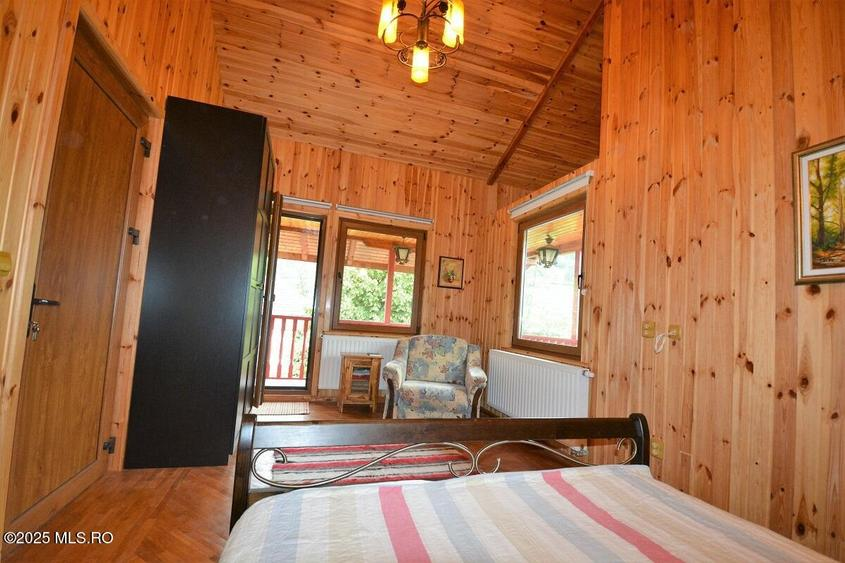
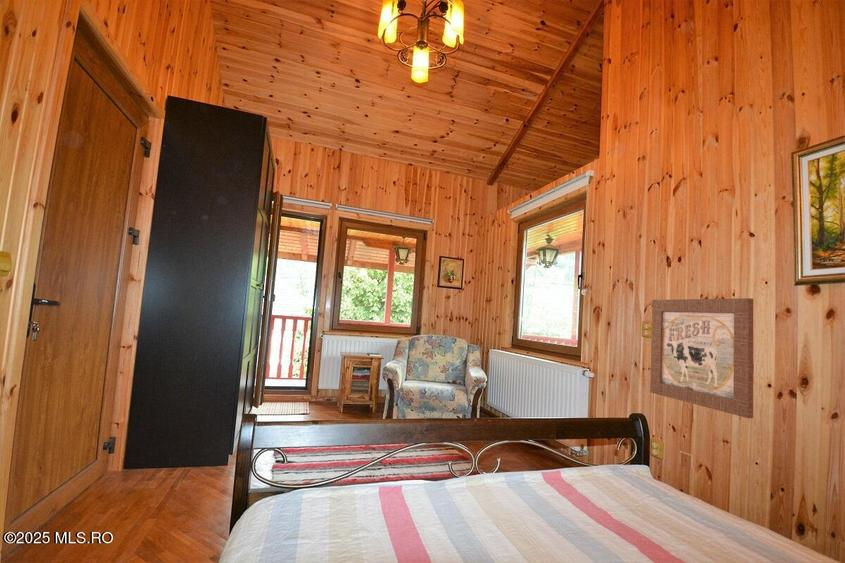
+ wall art [649,297,754,419]
